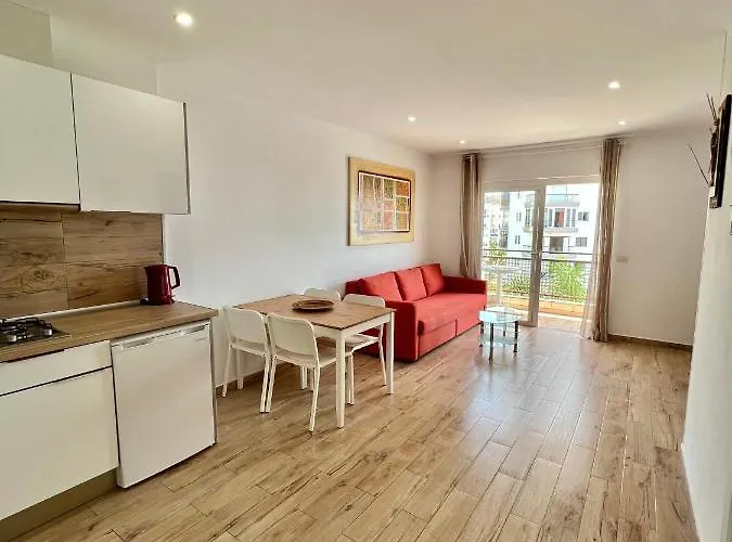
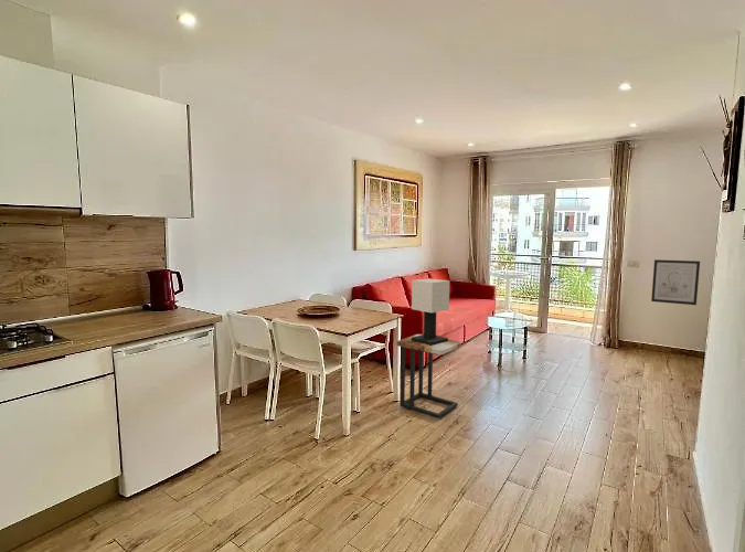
+ wall art [650,258,701,306]
+ table lamp [411,277,450,346]
+ side table [396,333,462,420]
